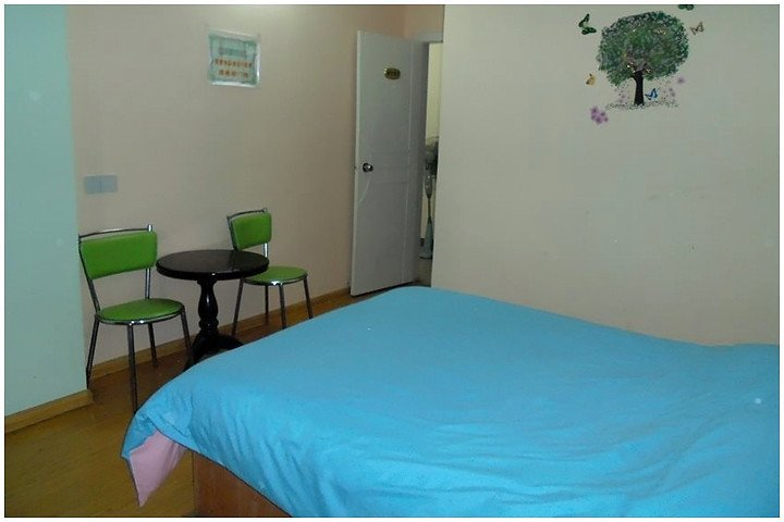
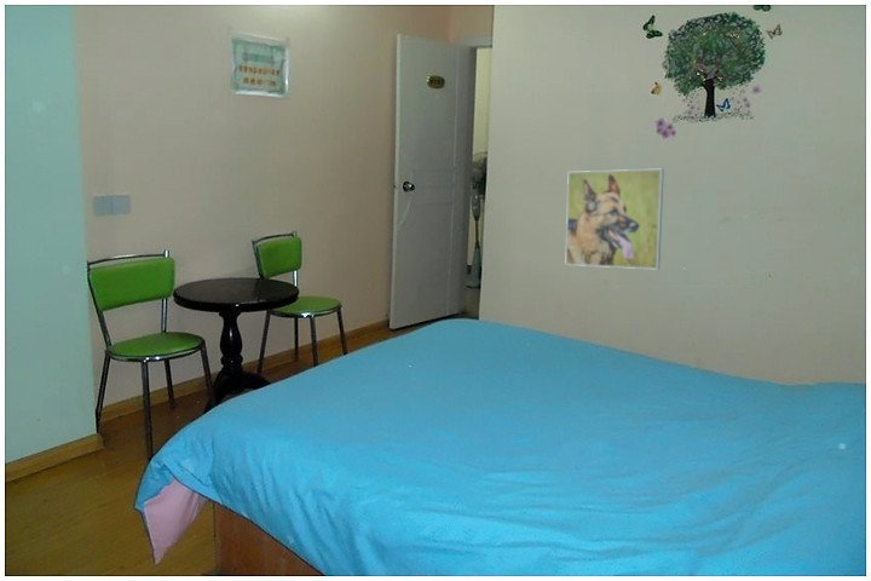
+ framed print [564,168,665,270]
